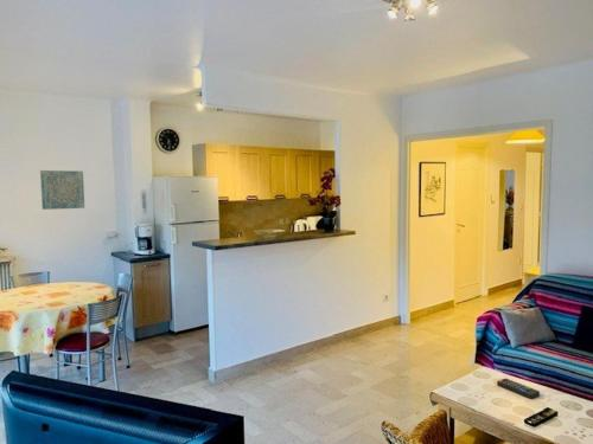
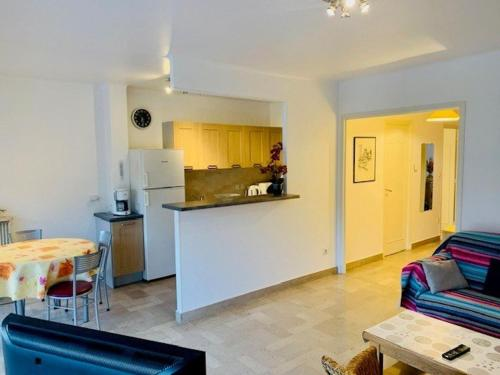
- remote control [496,378,541,400]
- wall art [39,169,85,211]
